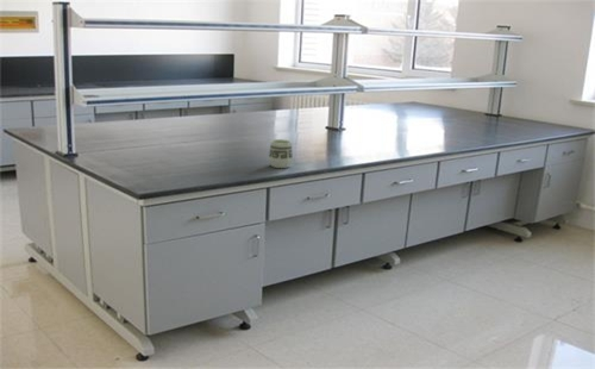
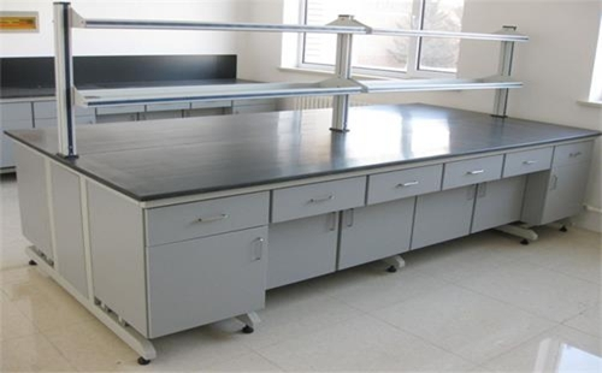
- cup [268,138,294,169]
